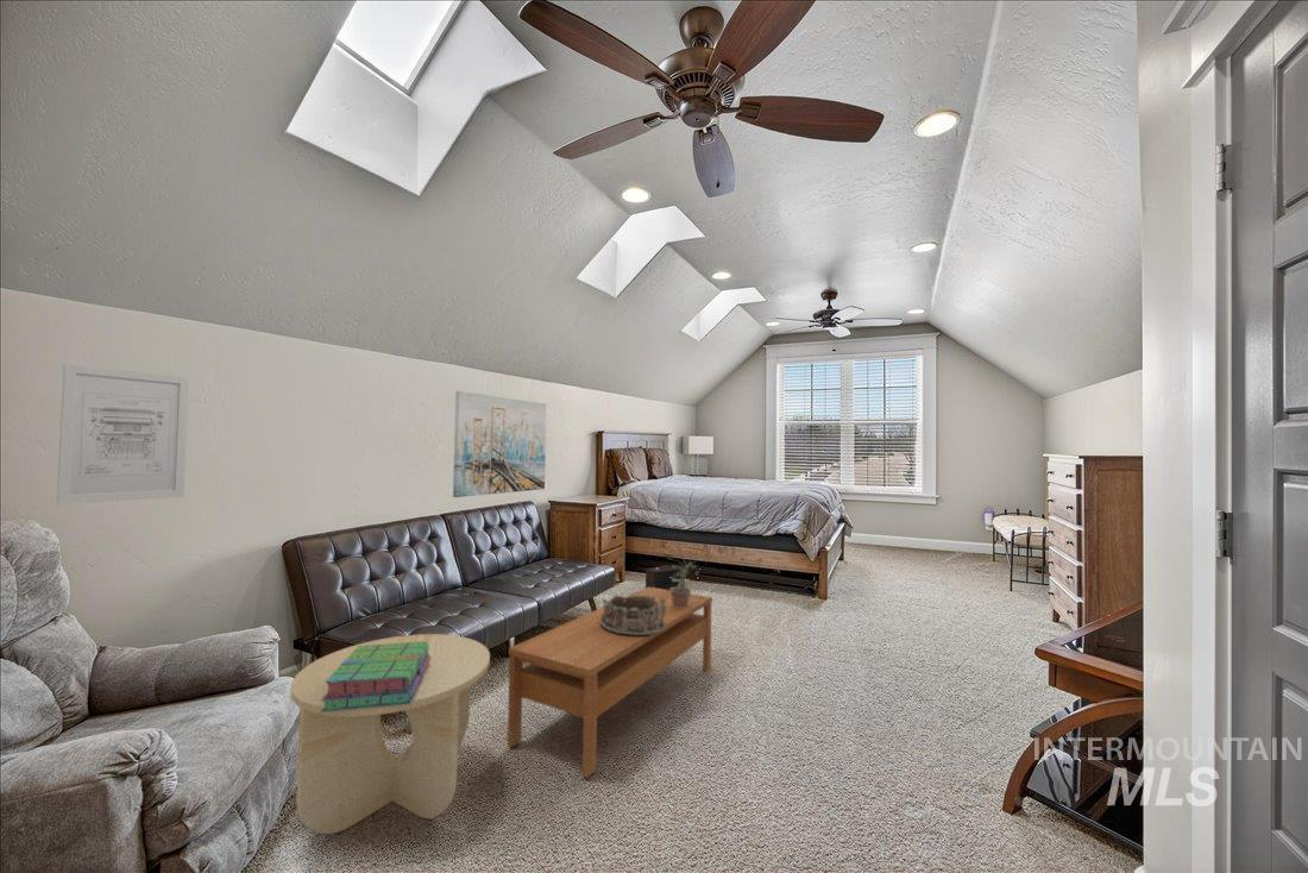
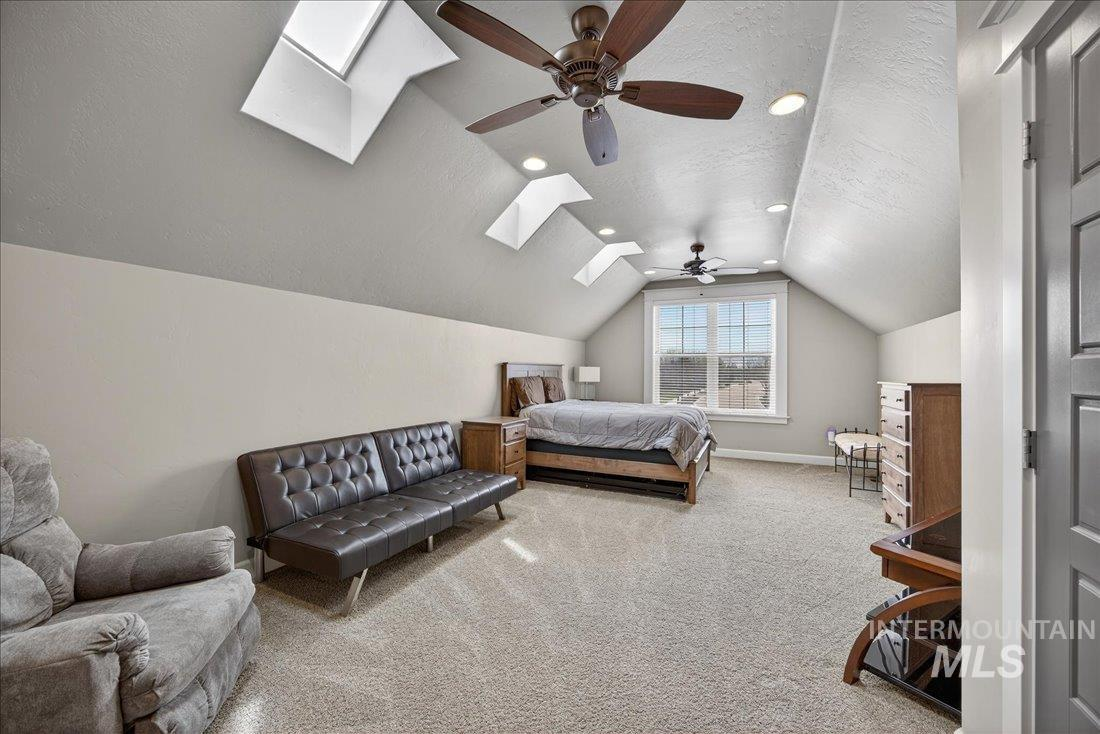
- stack of books [321,642,430,712]
- potted plant [664,541,700,608]
- wall art [56,363,190,505]
- side table [289,633,491,835]
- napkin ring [600,593,666,636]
- wall art [452,390,548,498]
- speaker [644,564,686,590]
- coffee table [507,588,713,778]
